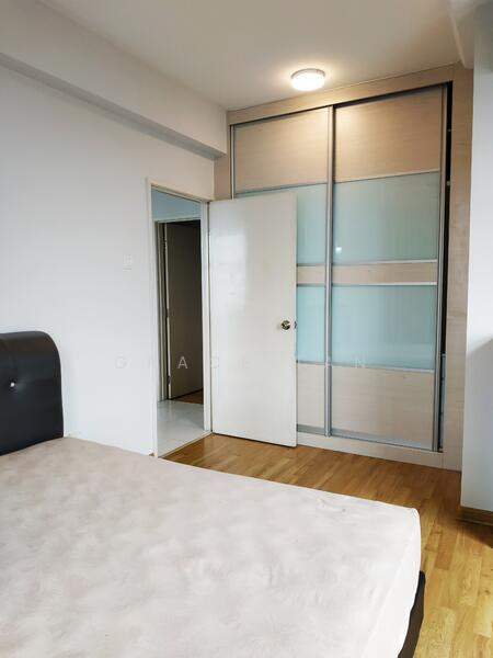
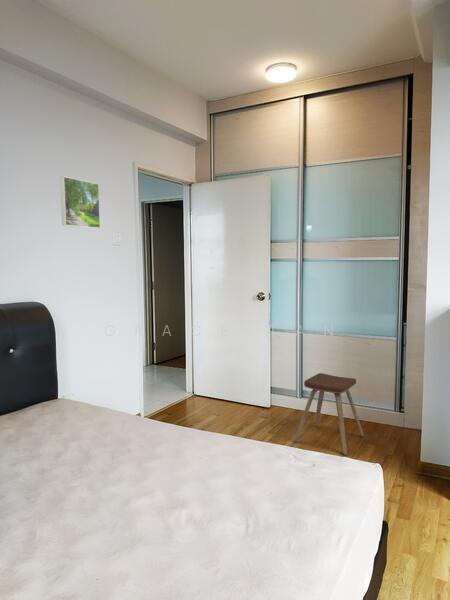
+ music stool [293,372,365,456]
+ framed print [59,175,101,229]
